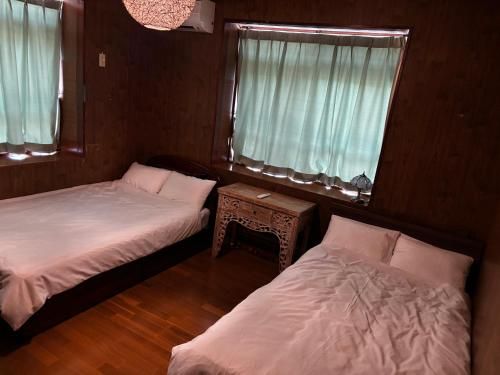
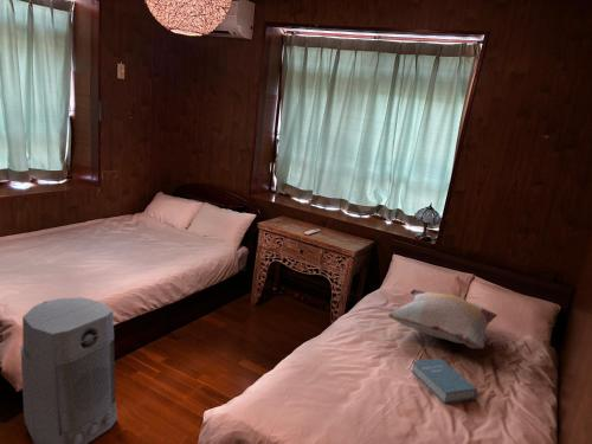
+ book [410,358,478,405]
+ decorative pillow [387,288,498,349]
+ air purifier [20,296,118,444]
